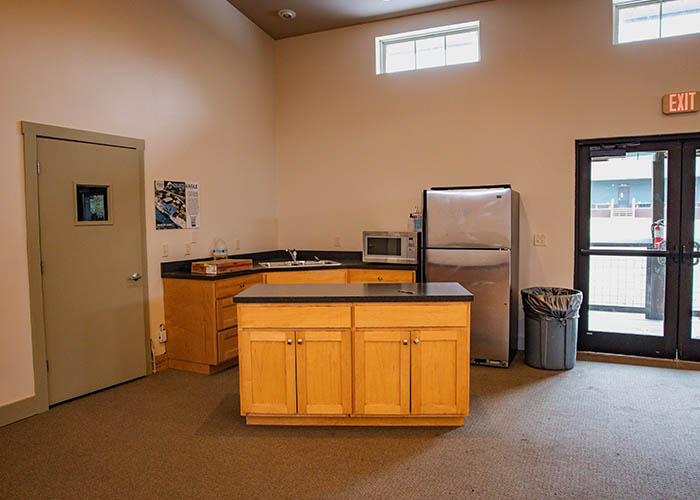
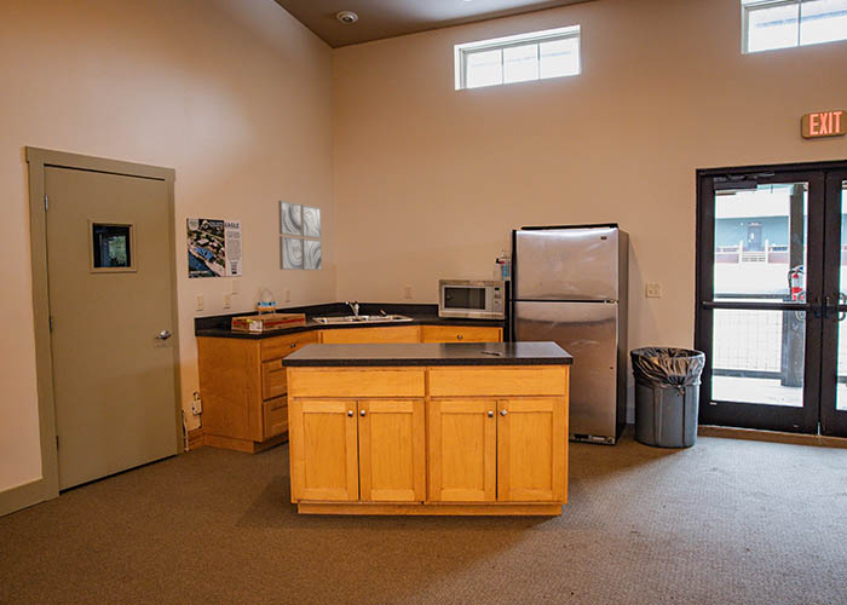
+ wall art [277,200,323,271]
